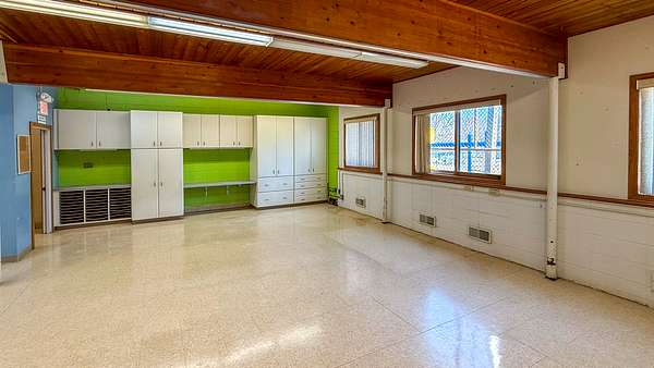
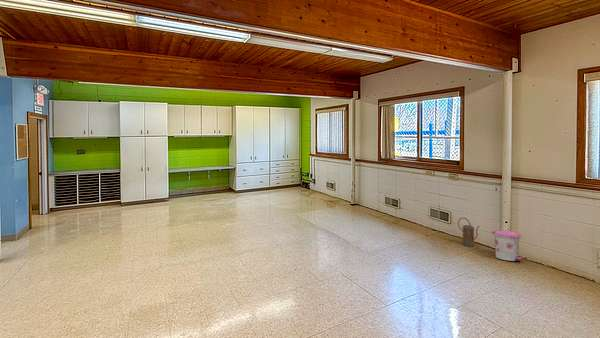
+ trash can [490,230,524,262]
+ watering can [457,216,481,247]
